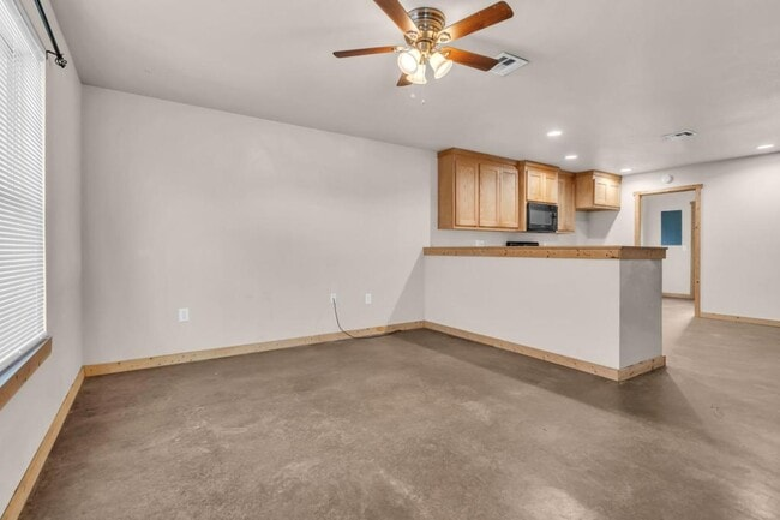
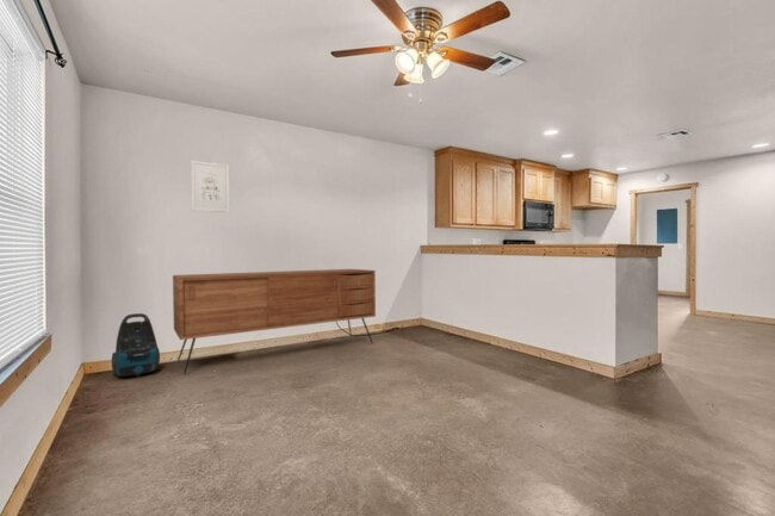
+ wall art [190,160,230,213]
+ sideboard [172,268,377,375]
+ vacuum cleaner [111,312,161,378]
